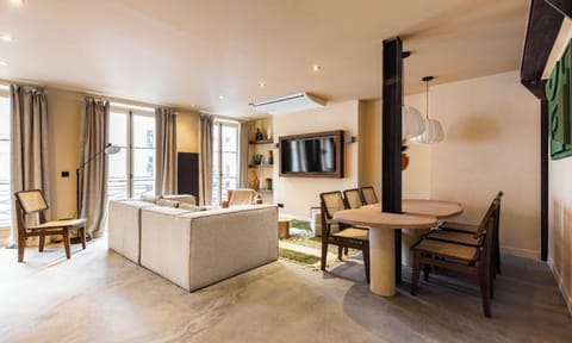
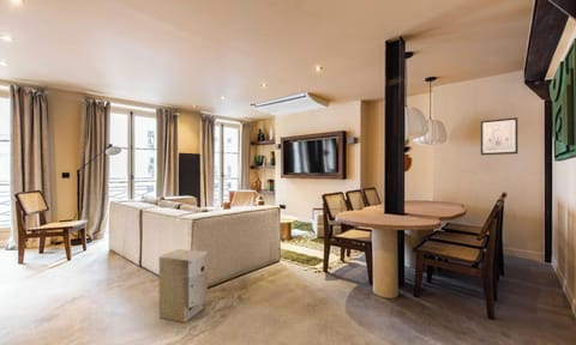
+ wall art [480,116,518,156]
+ air purifier [158,248,209,323]
